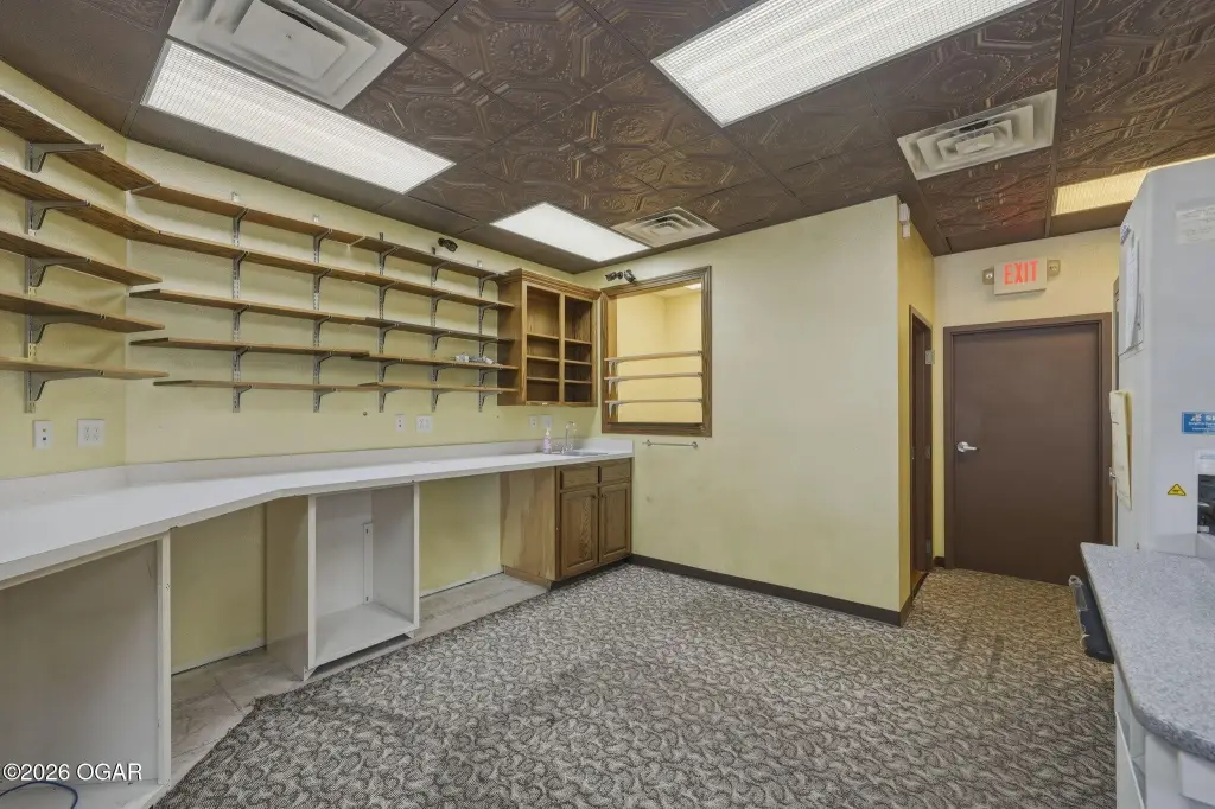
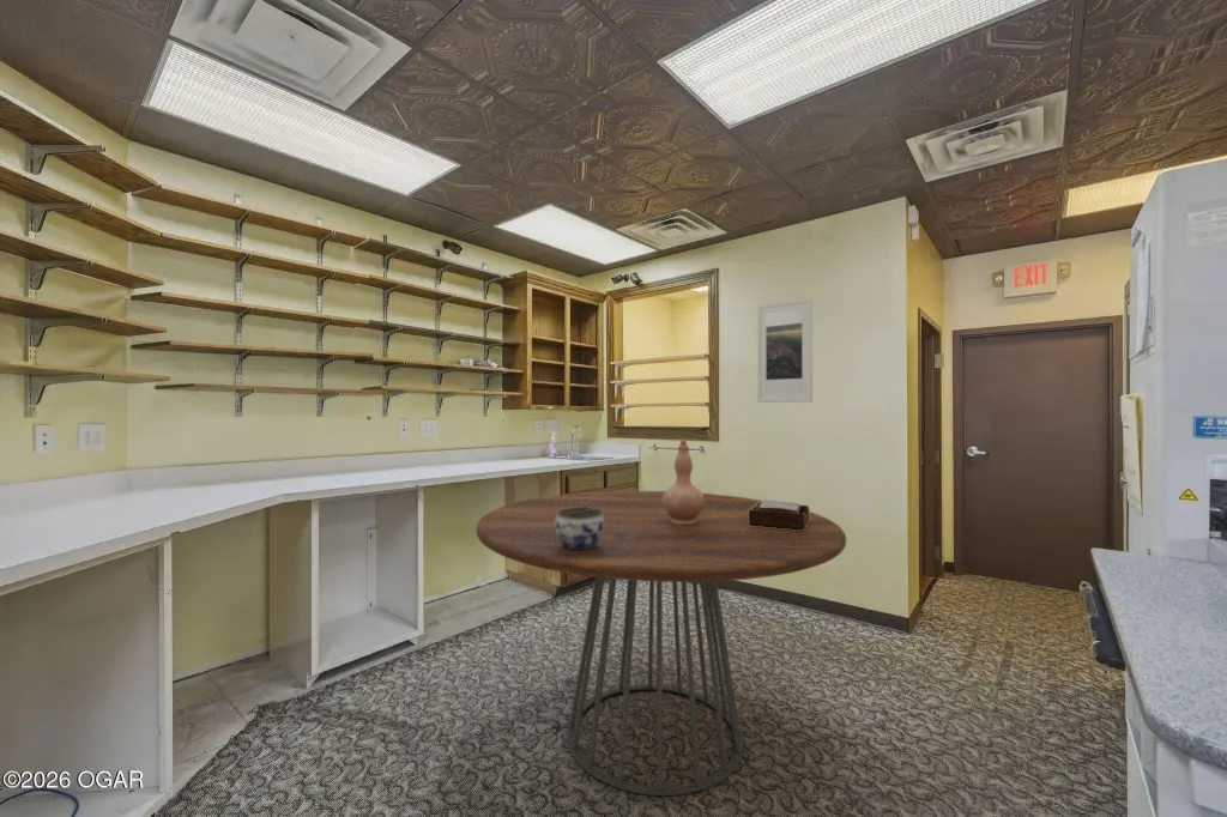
+ jar [556,507,604,549]
+ dining table [475,490,847,797]
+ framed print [756,297,814,404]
+ napkin holder [749,498,810,529]
+ vase [663,437,705,525]
